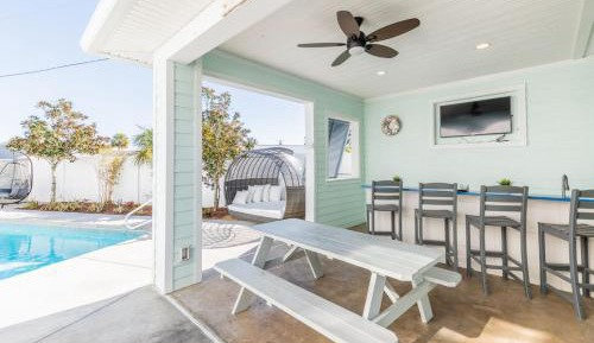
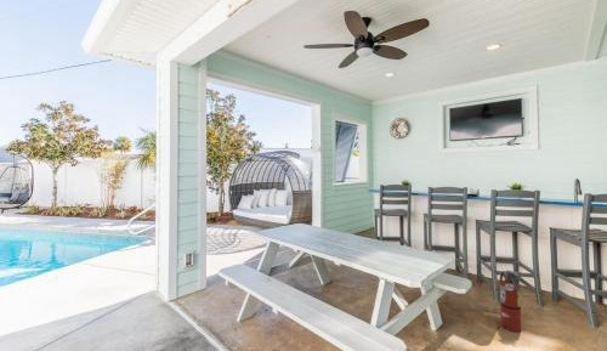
+ fire extinguisher [499,268,522,333]
